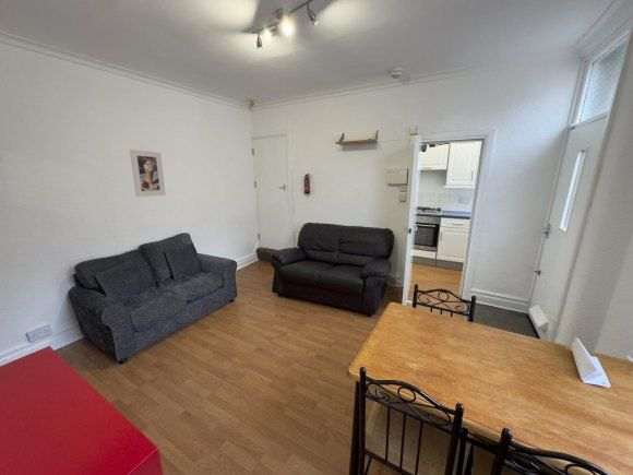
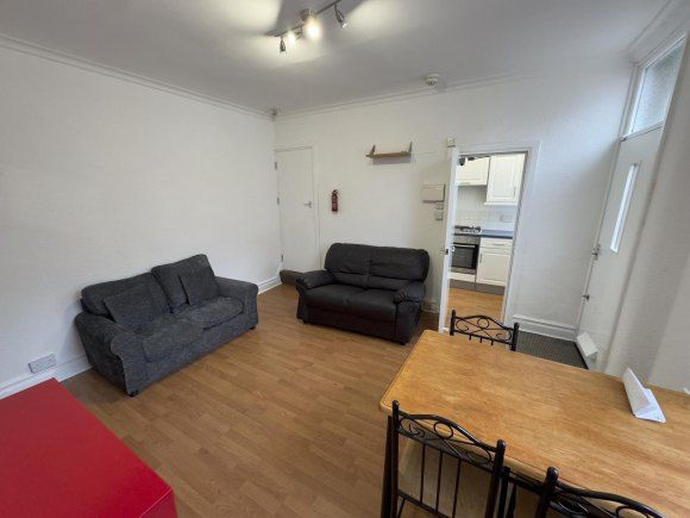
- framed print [129,149,167,198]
